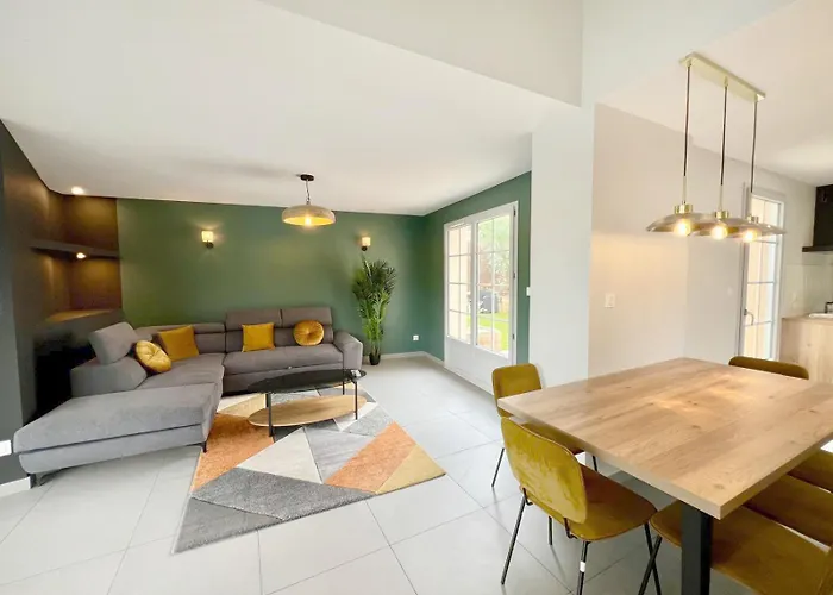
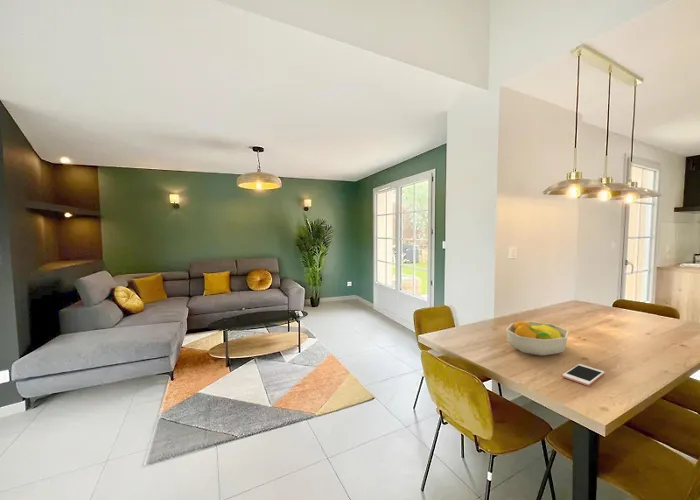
+ cell phone [561,363,605,387]
+ fruit bowl [505,320,570,357]
